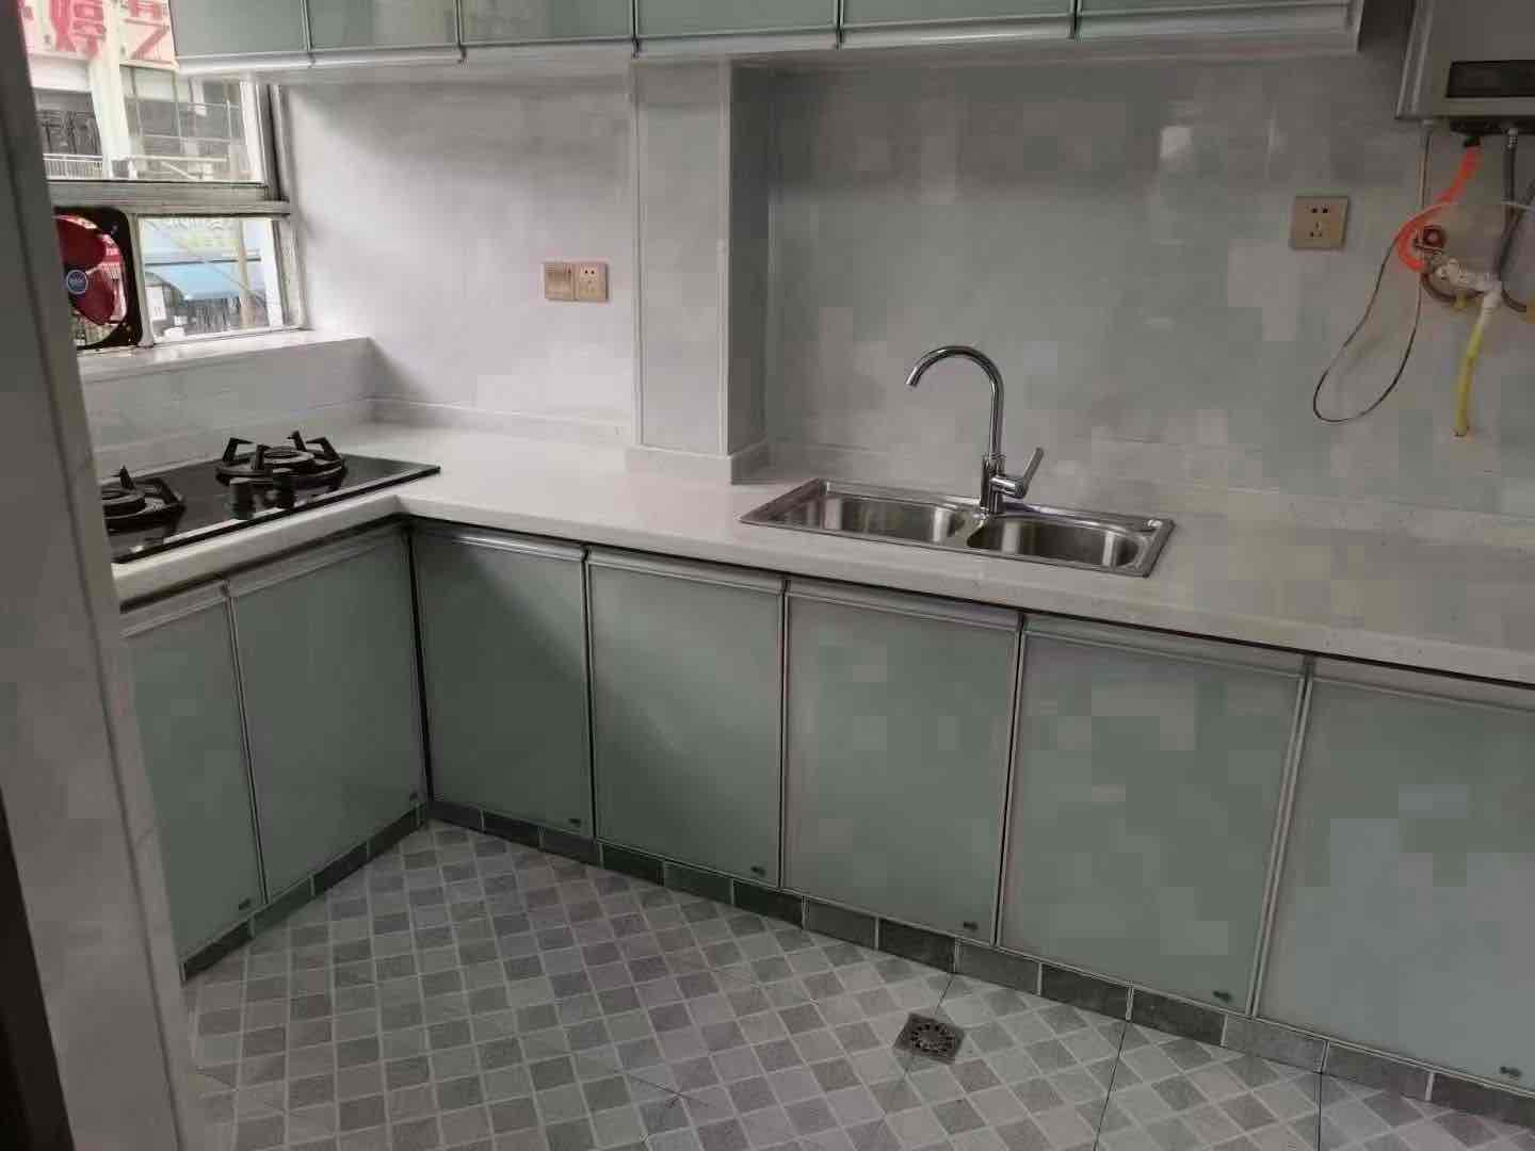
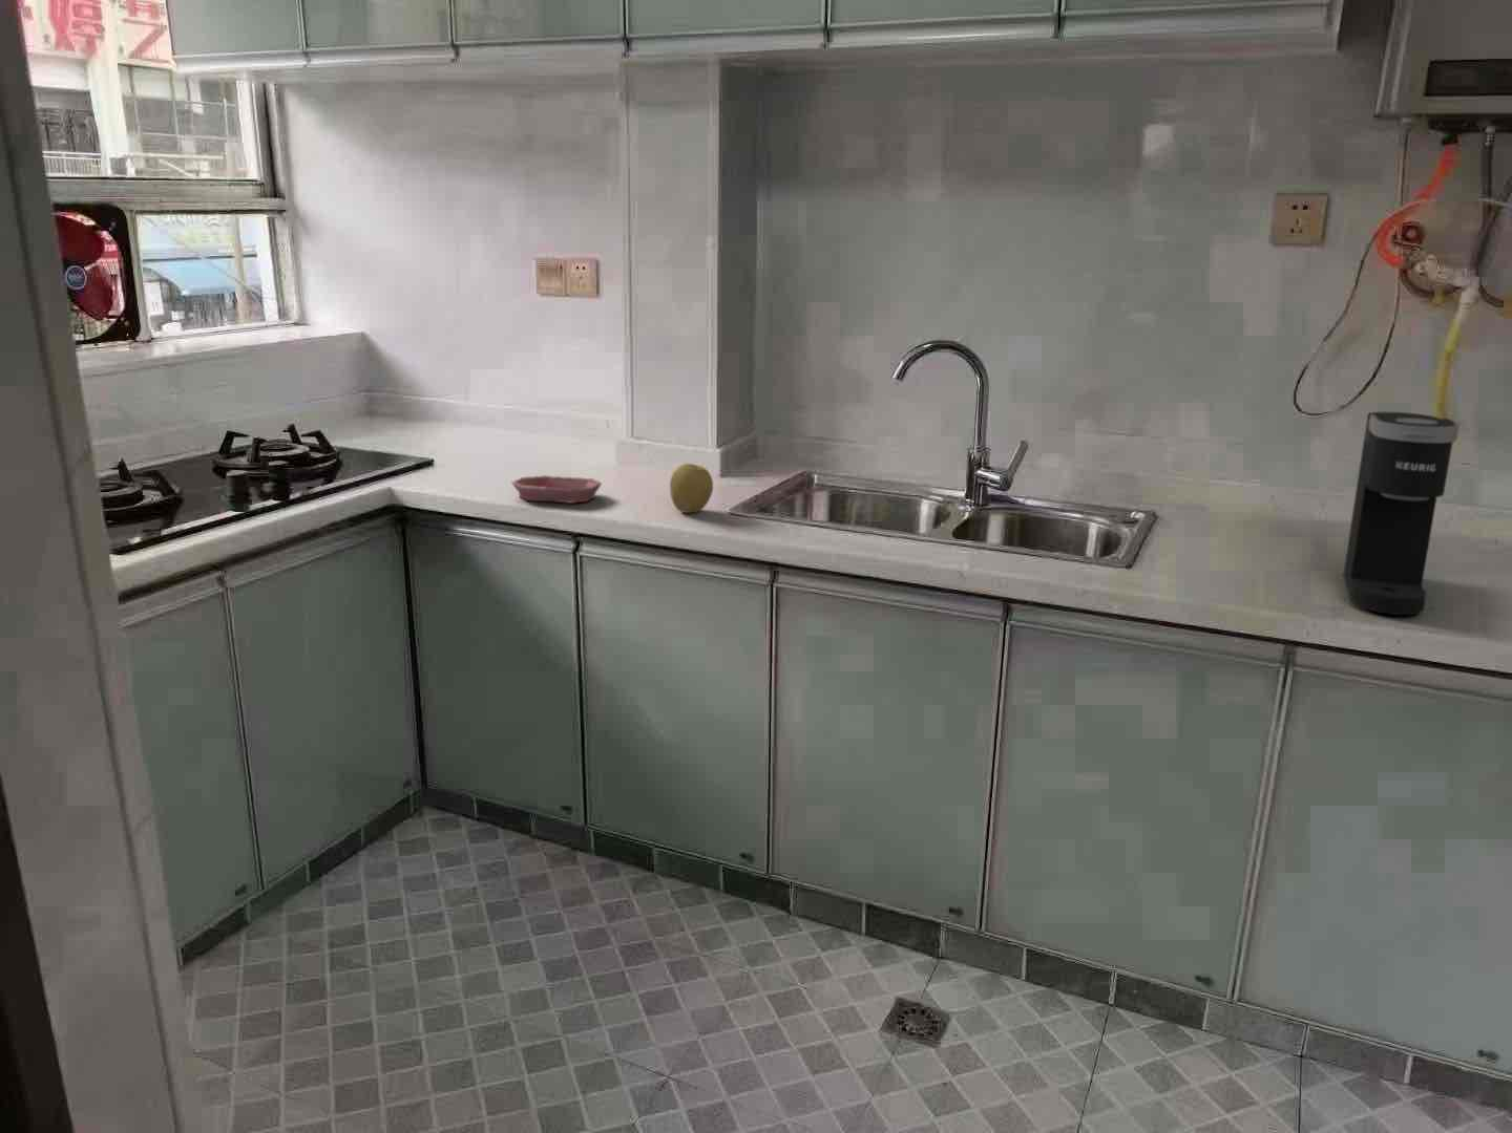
+ fruit [669,463,714,514]
+ bowl [511,474,602,503]
+ coffee maker [1342,412,1461,615]
